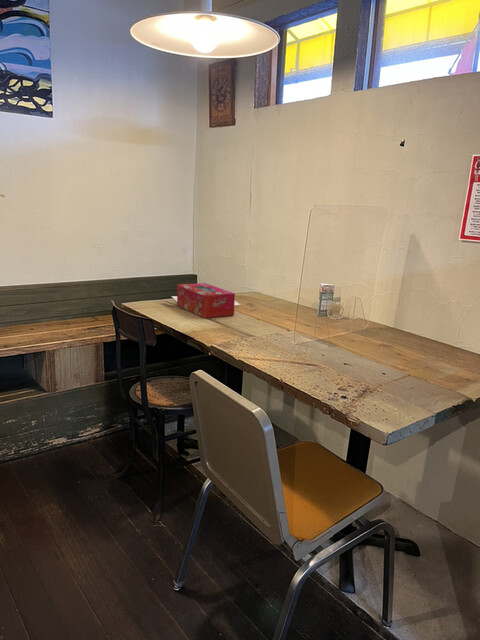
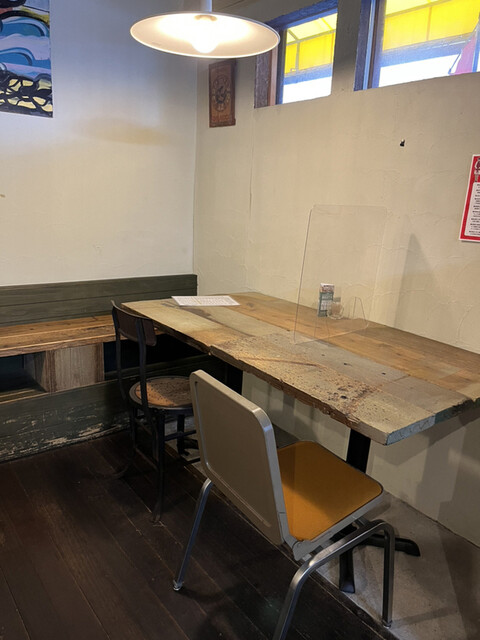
- tissue box [176,282,236,319]
